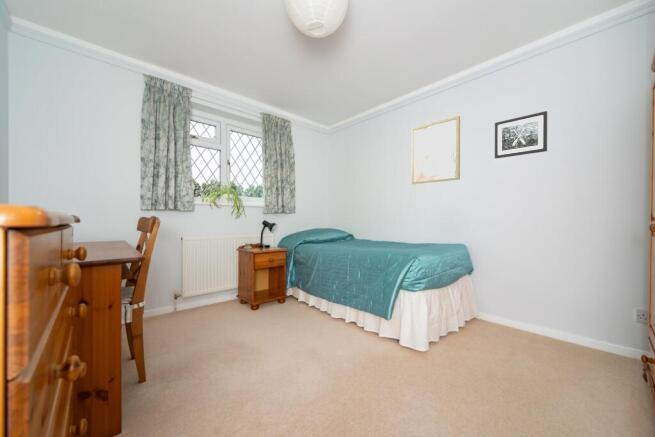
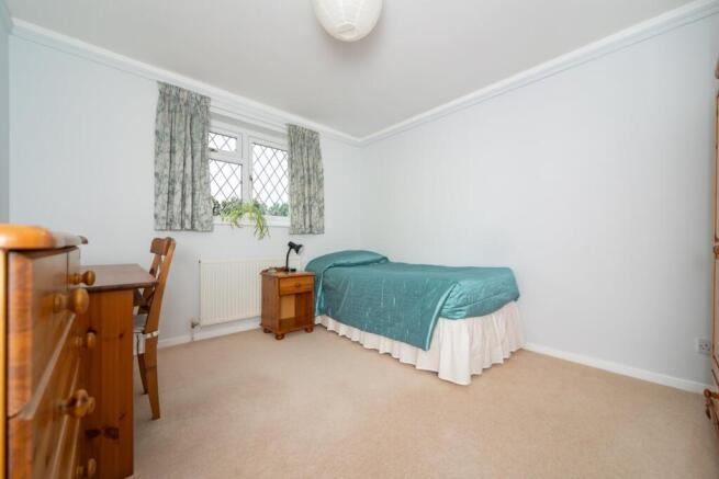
- wall art [494,110,548,159]
- wall art [410,115,461,185]
